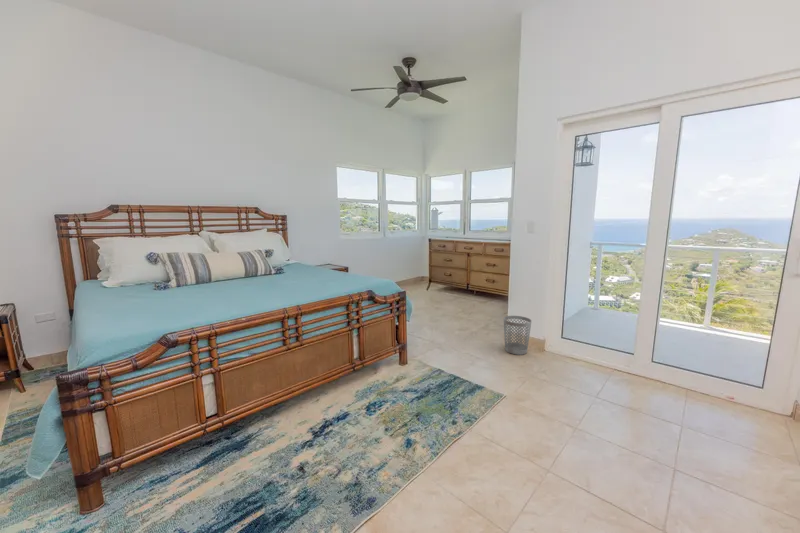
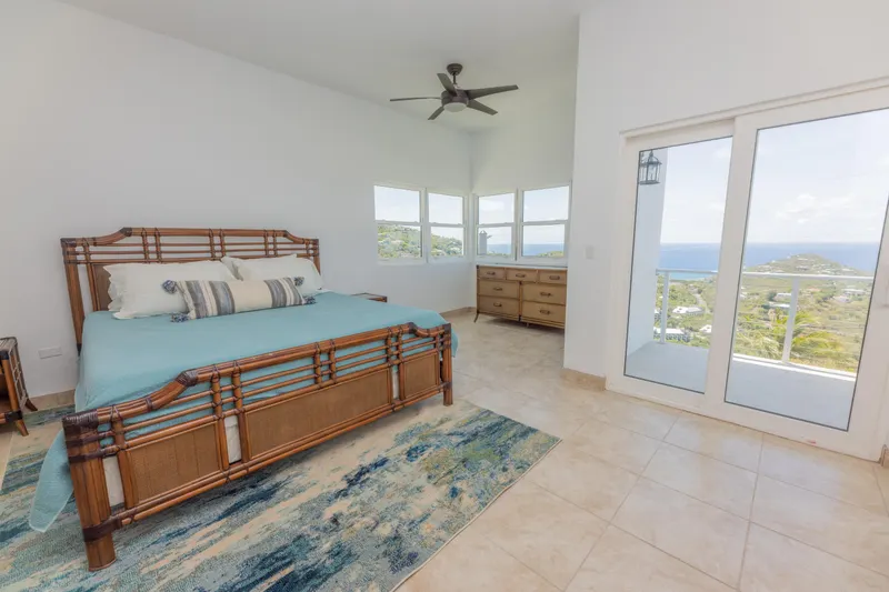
- wastebasket [503,315,533,356]
